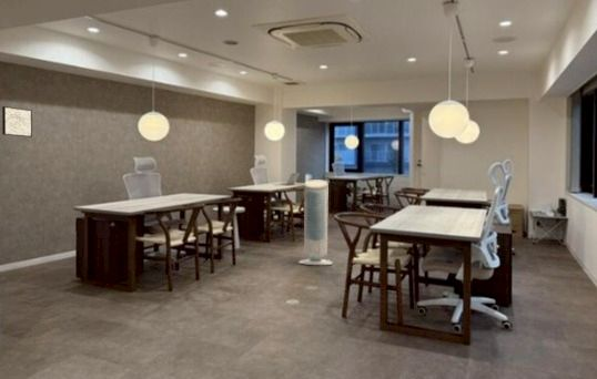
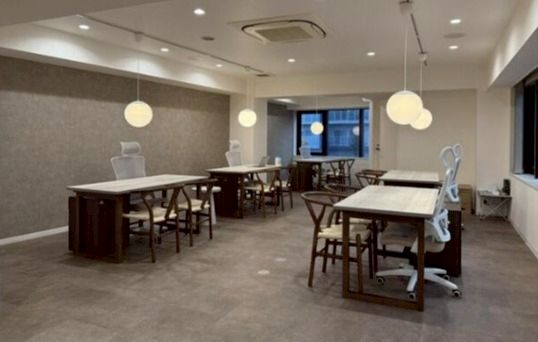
- air purifier [297,178,334,266]
- wall art [1,105,33,139]
